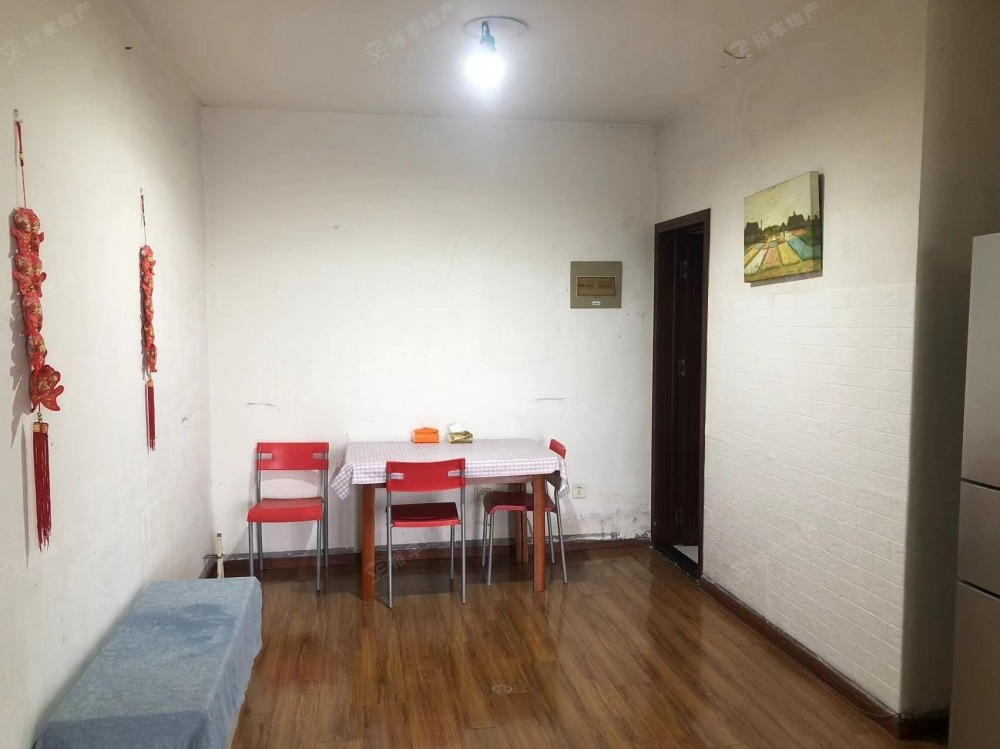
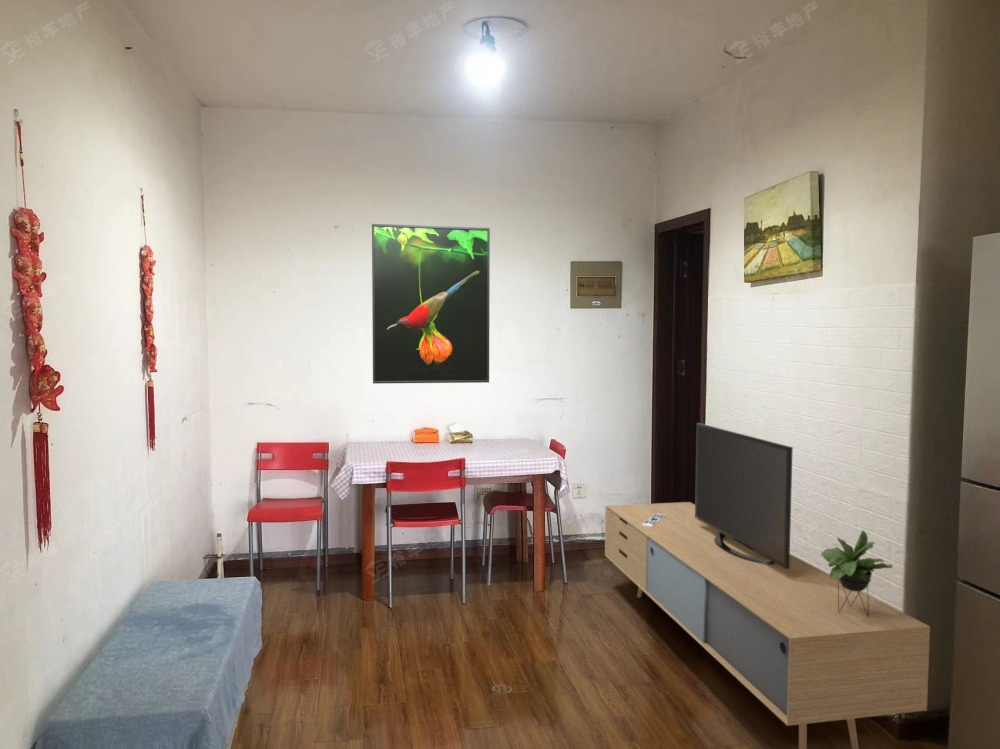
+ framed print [371,223,491,385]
+ media console [604,422,931,749]
